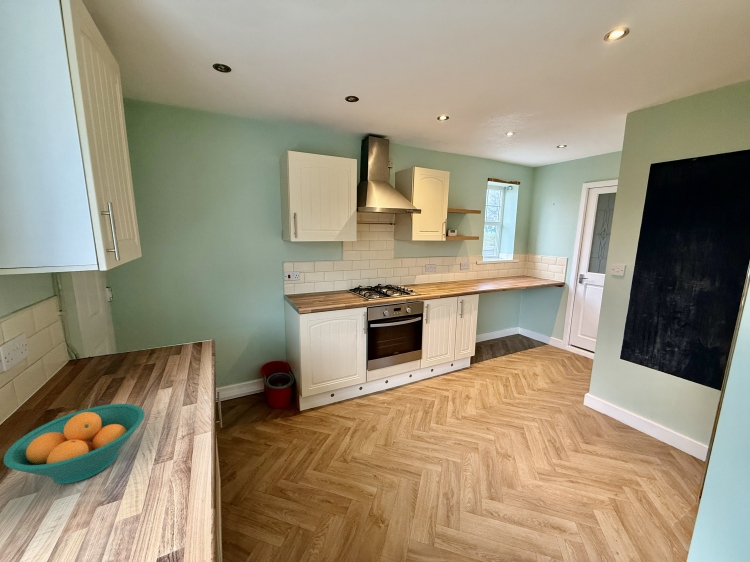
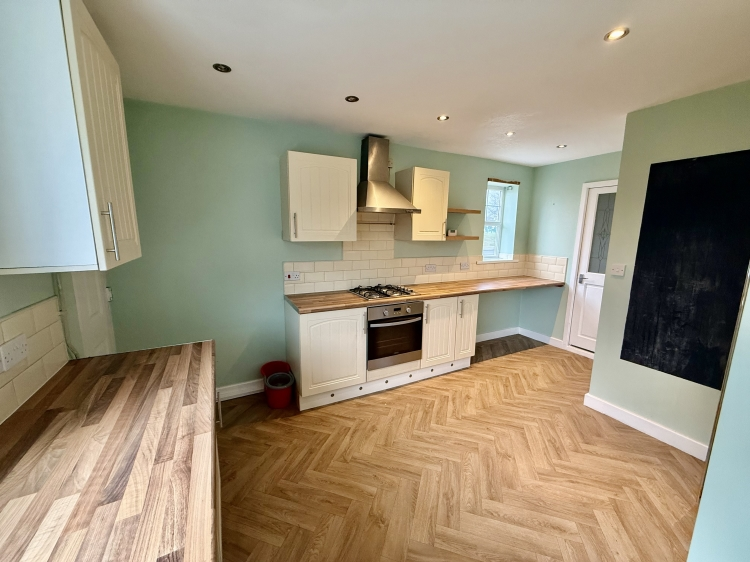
- fruit bowl [3,403,145,485]
